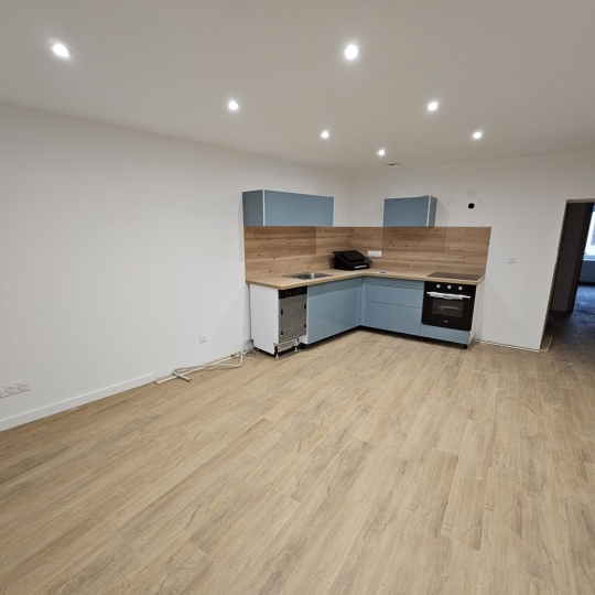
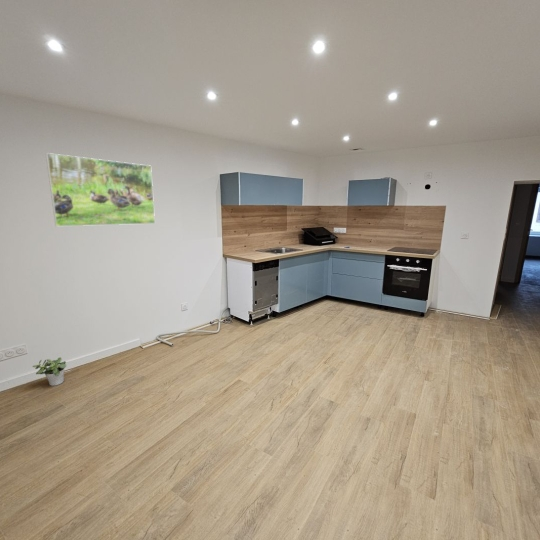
+ potted plant [32,356,67,387]
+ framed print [45,152,156,227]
